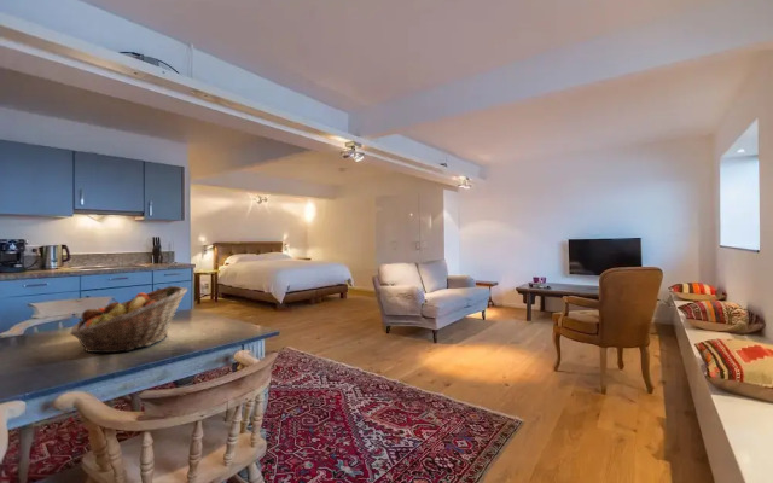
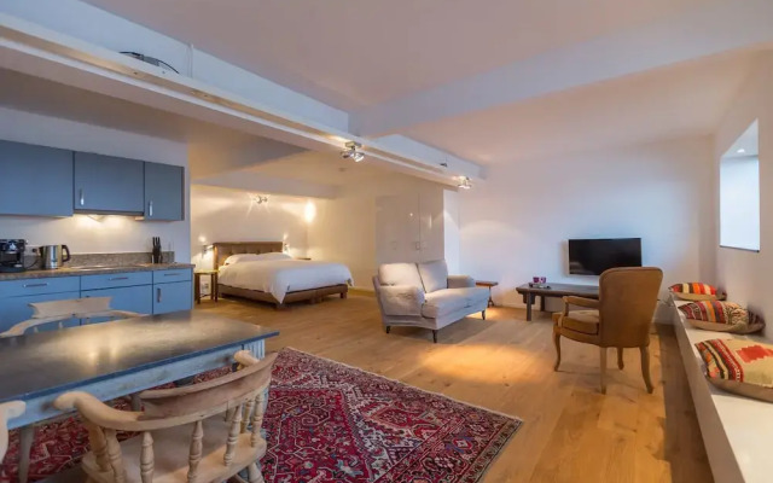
- fruit basket [69,285,188,354]
